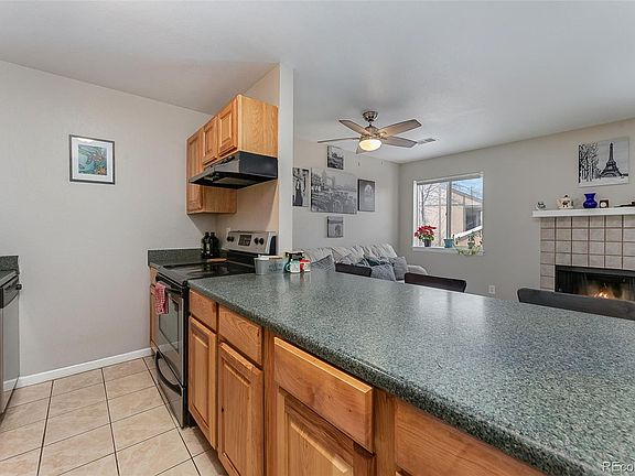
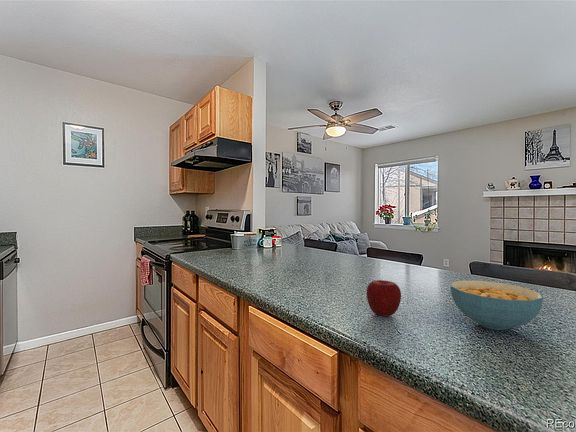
+ apple [366,279,402,317]
+ cereal bowl [449,280,544,331]
